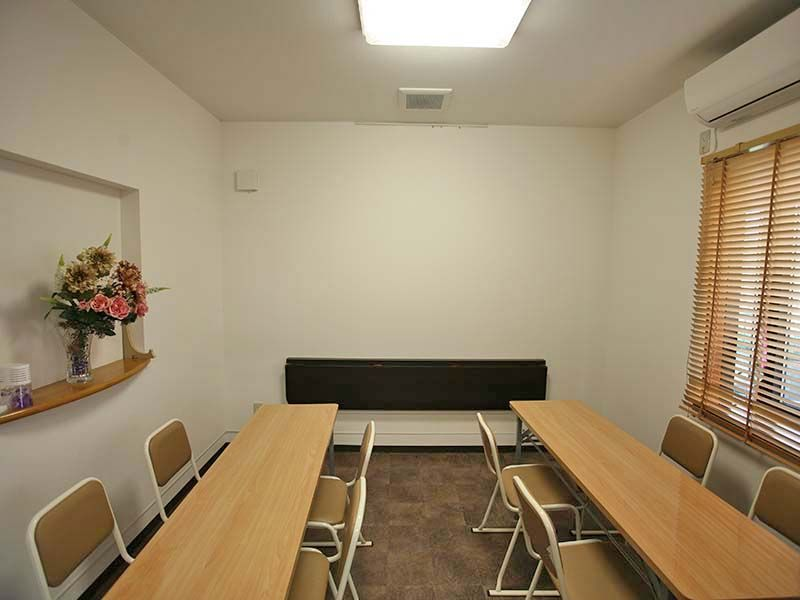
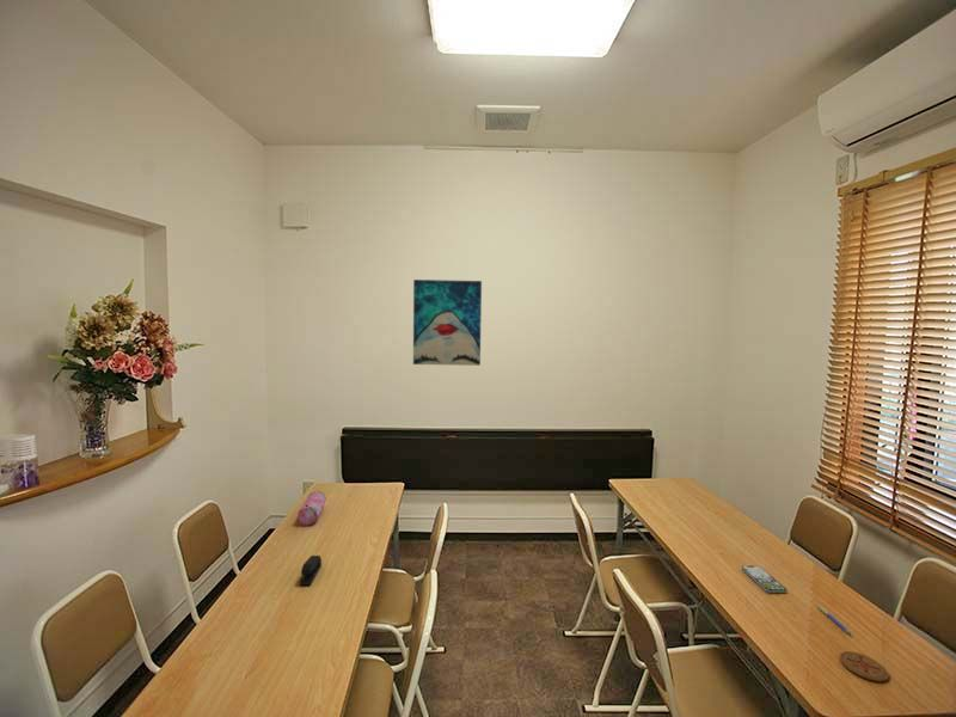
+ wall art [412,278,483,367]
+ stapler [299,554,323,587]
+ smartphone [741,565,788,594]
+ pen [816,603,852,635]
+ pencil case [296,490,327,527]
+ coaster [839,650,890,682]
